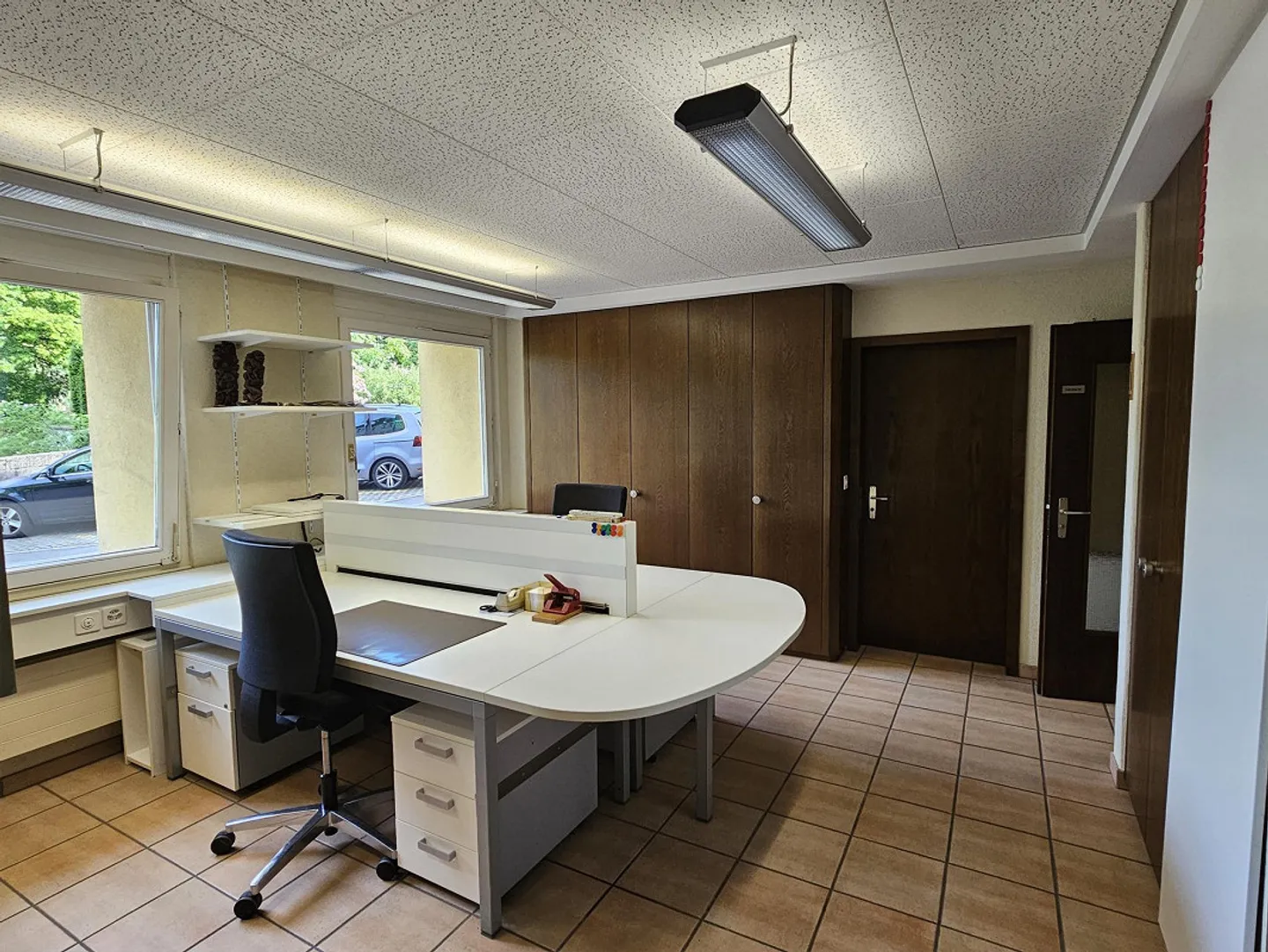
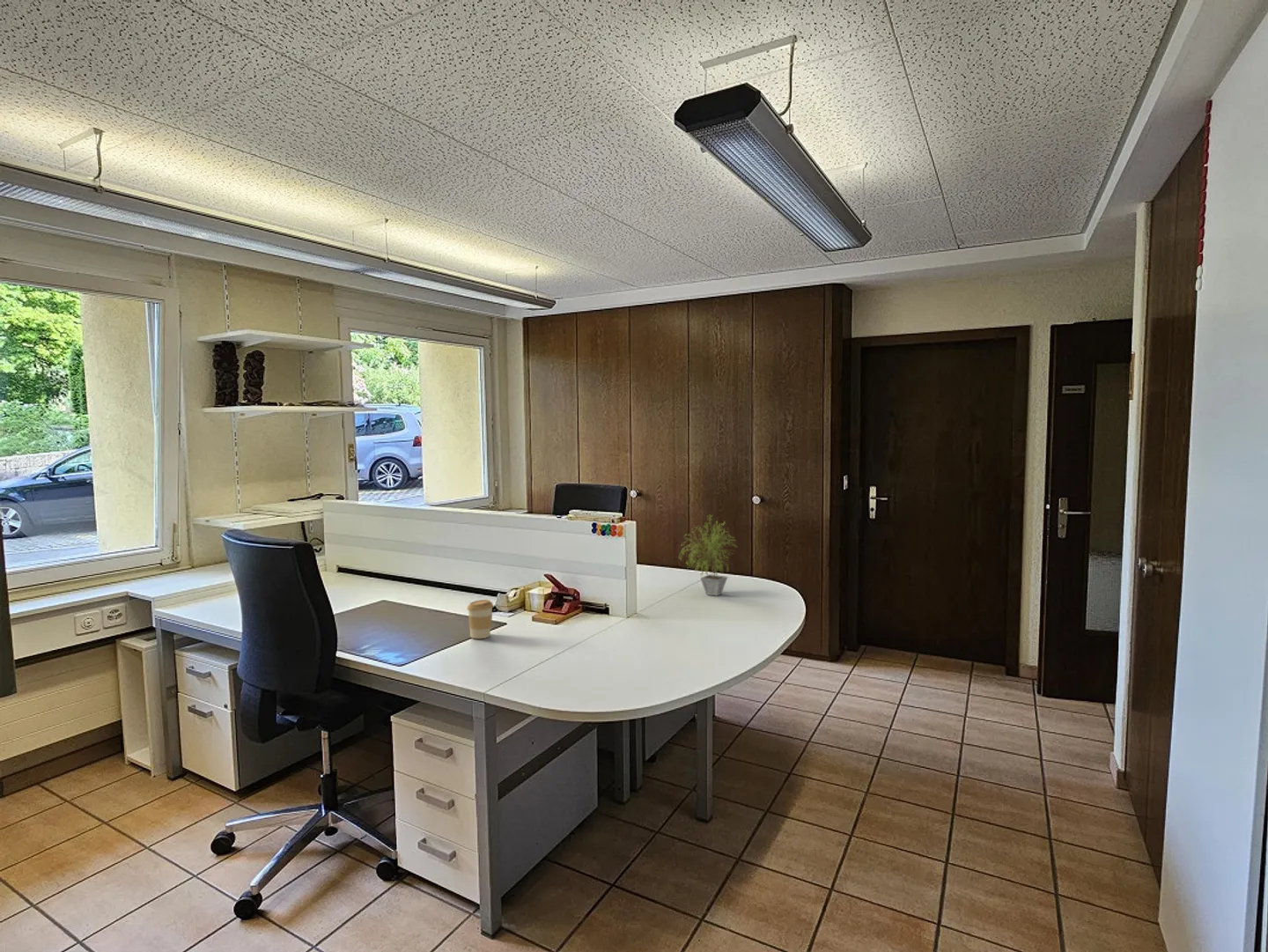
+ potted plant [679,514,741,597]
+ coffee cup [466,599,494,639]
